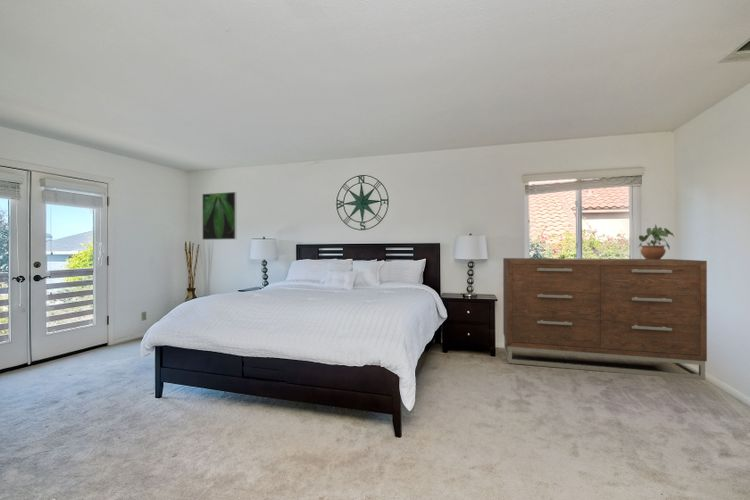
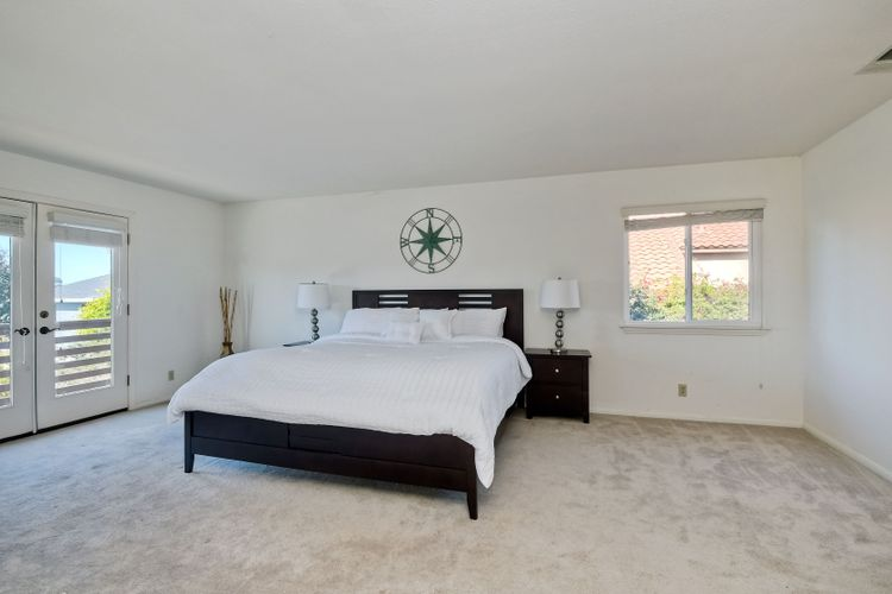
- potted plant [638,224,675,260]
- dresser [502,257,708,381]
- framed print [201,191,237,241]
